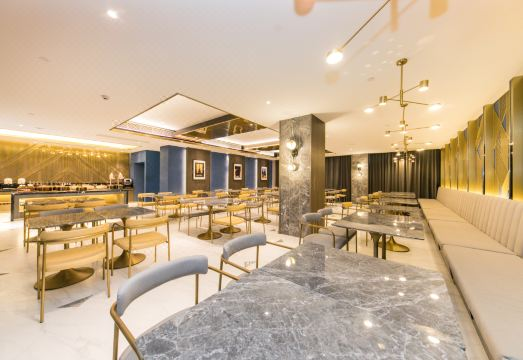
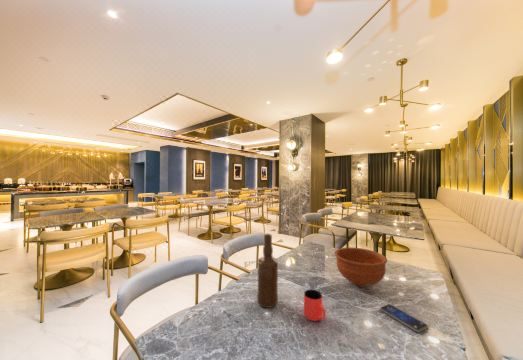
+ bowl [333,247,388,288]
+ cup [303,289,326,322]
+ smartphone [379,303,429,334]
+ bottle [256,233,279,309]
